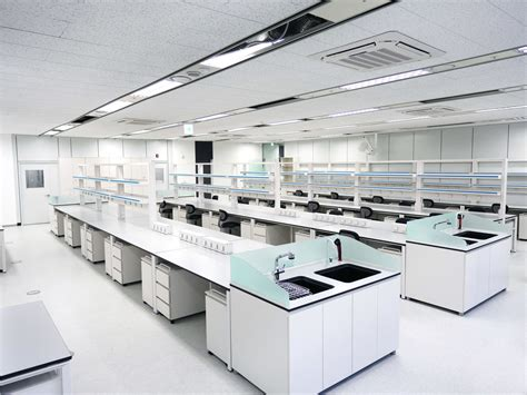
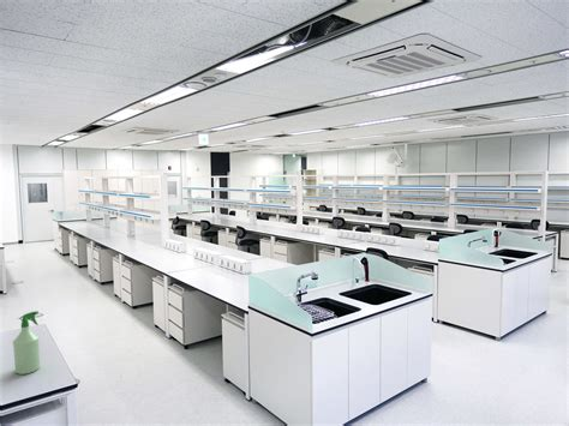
+ spray bottle [12,310,41,376]
